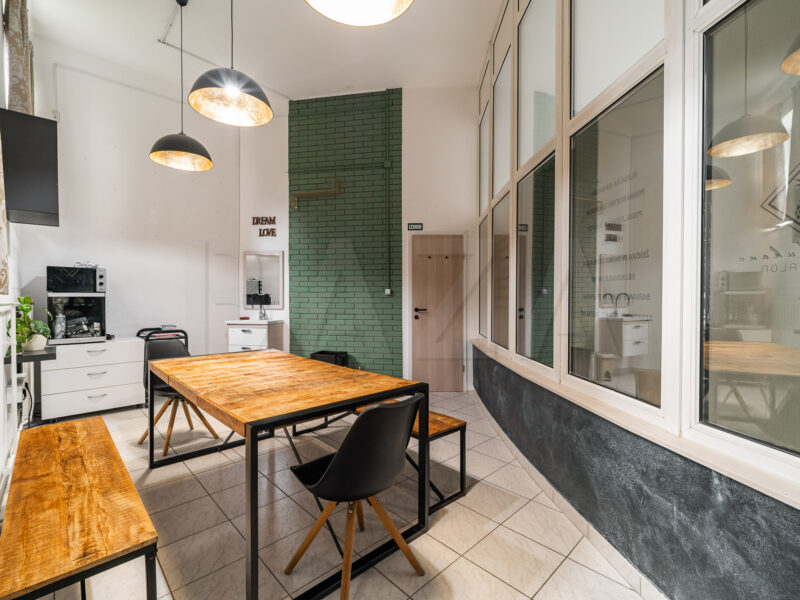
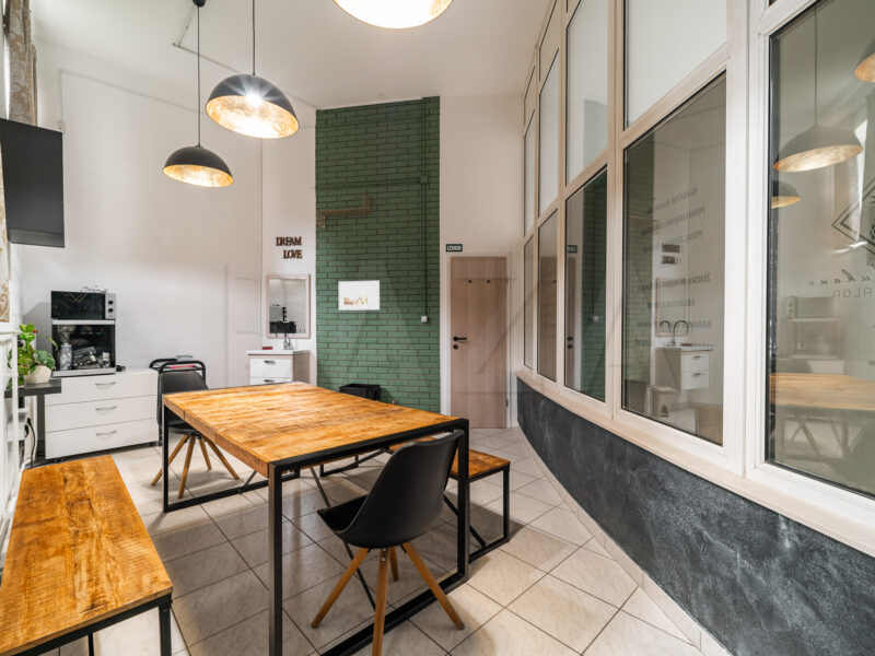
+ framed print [338,280,381,312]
